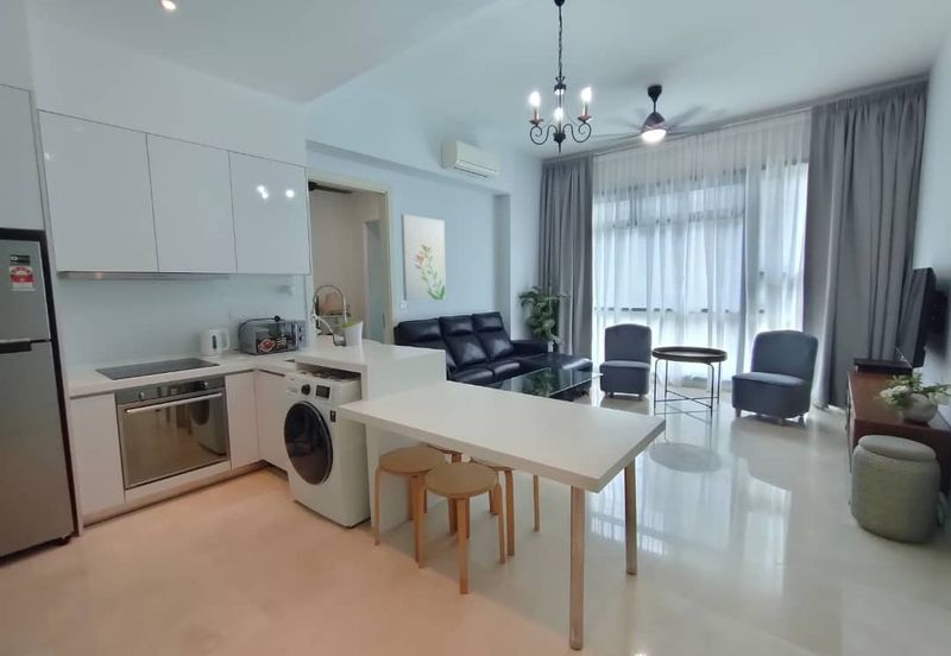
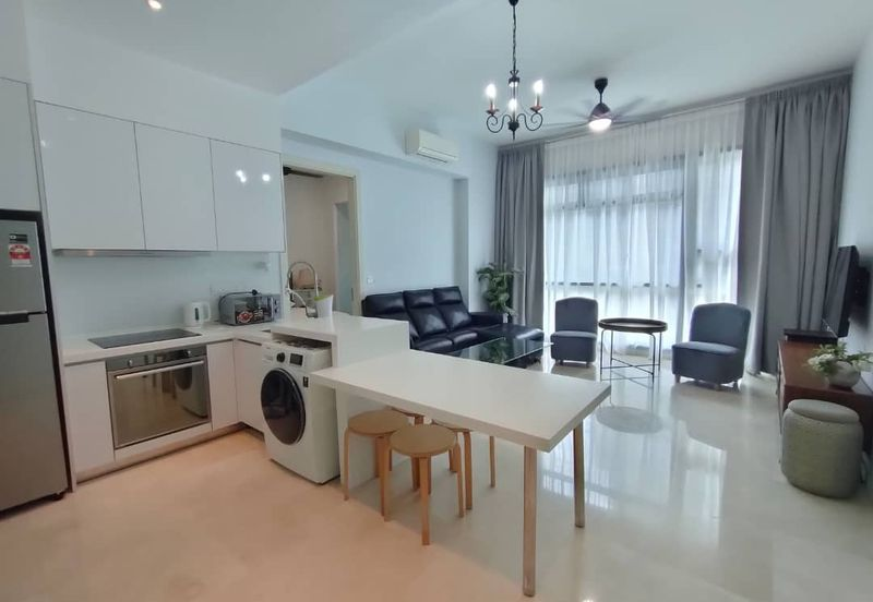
- wall art [399,213,447,302]
